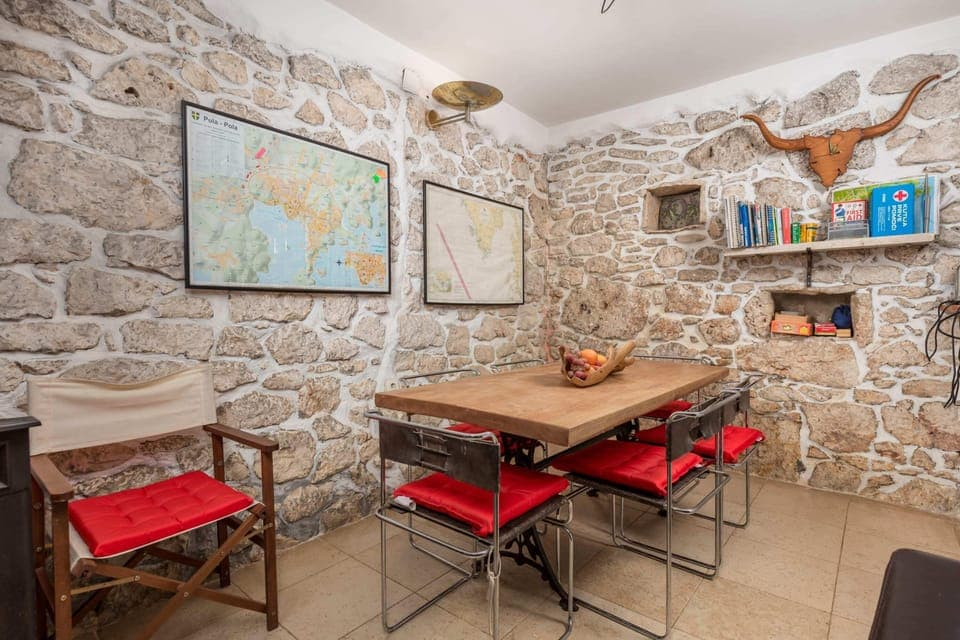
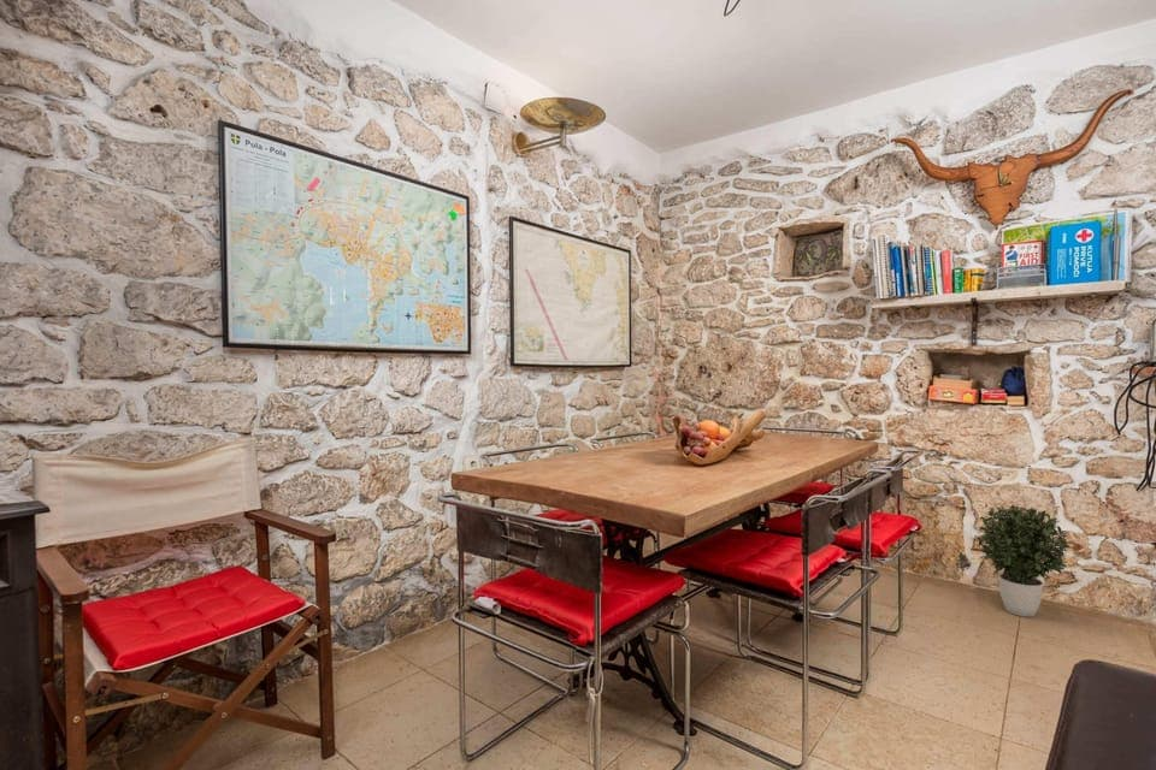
+ potted plant [977,504,1072,618]
